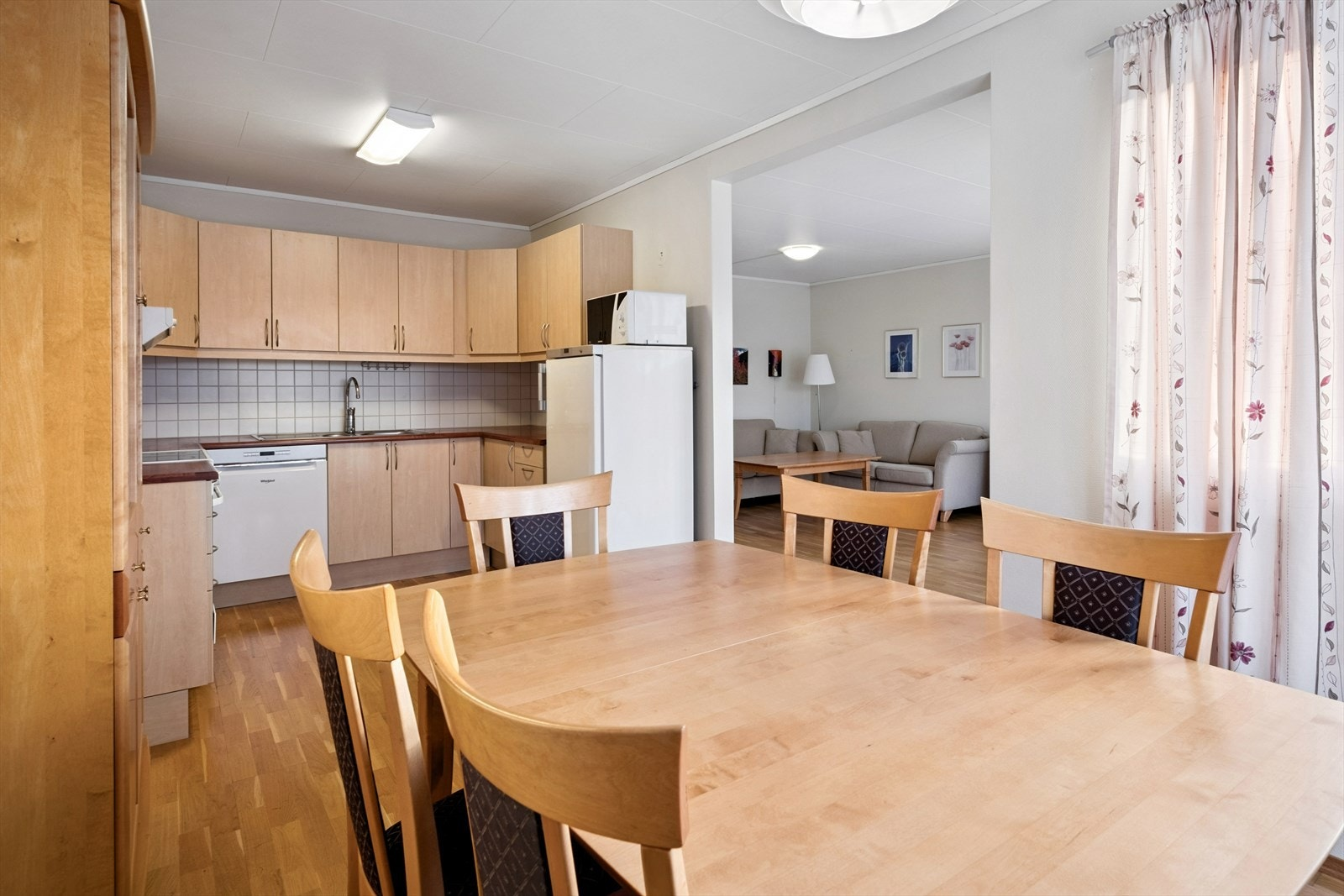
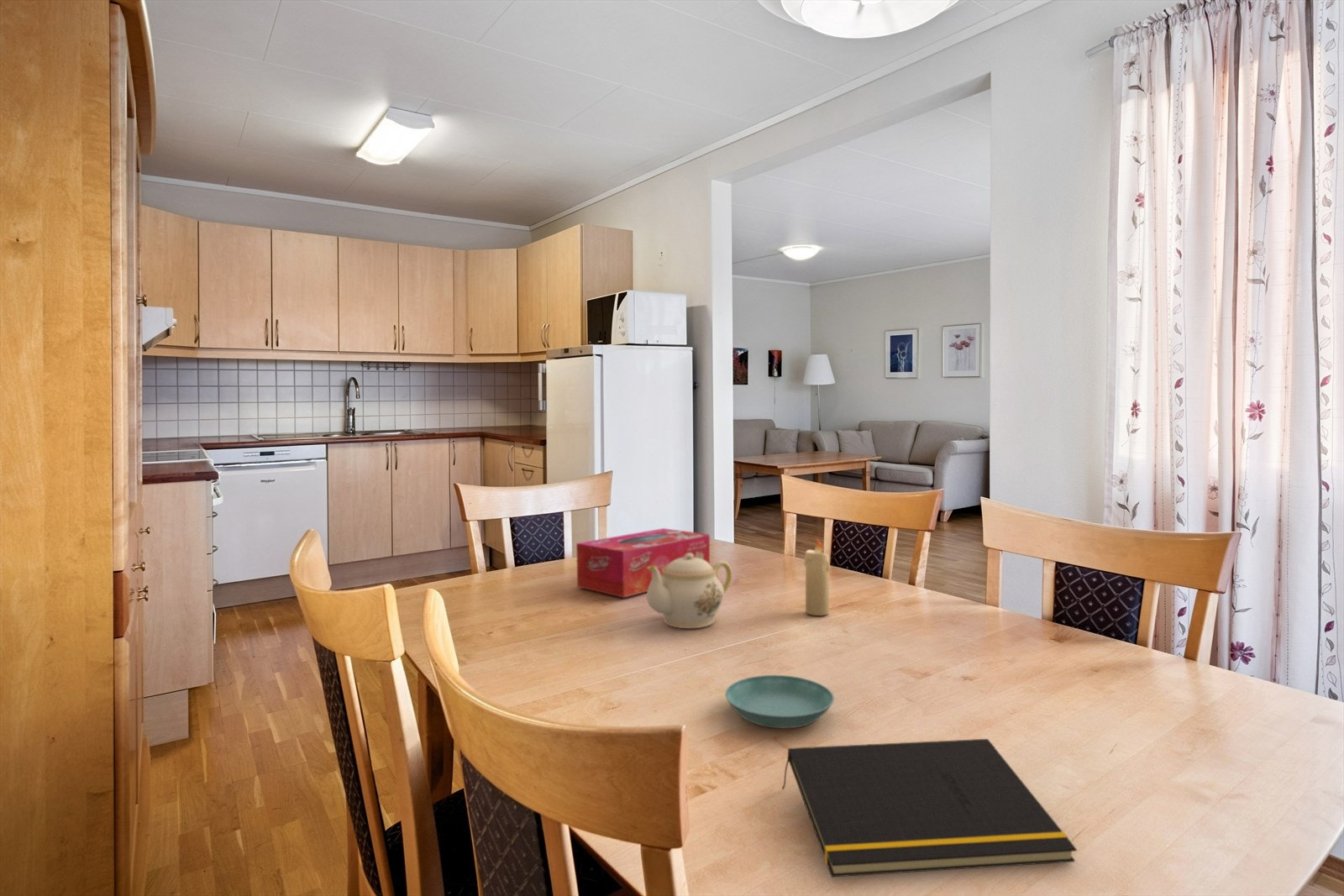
+ notepad [781,738,1078,878]
+ tissue box [575,527,711,599]
+ saucer [724,674,835,729]
+ candle [803,537,831,616]
+ teapot [646,553,733,629]
